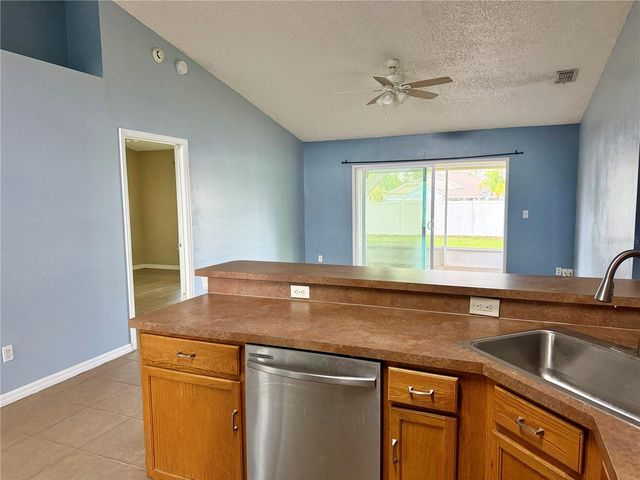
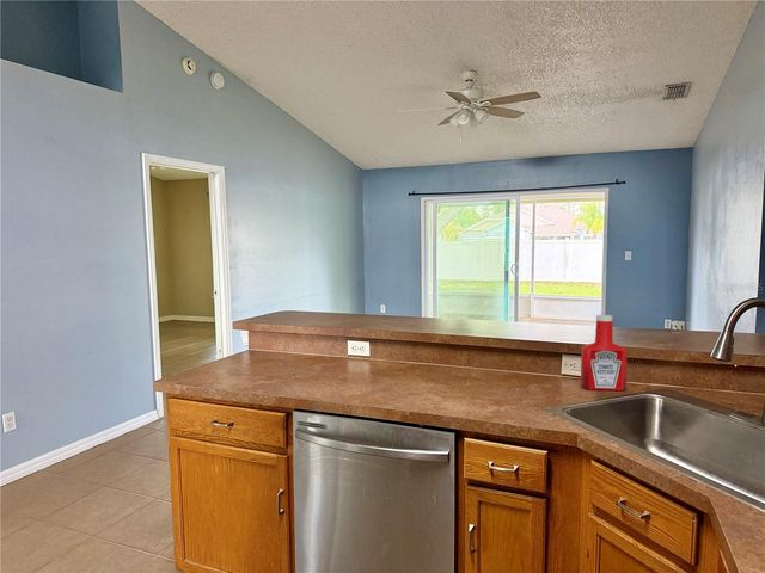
+ soap bottle [580,314,629,392]
